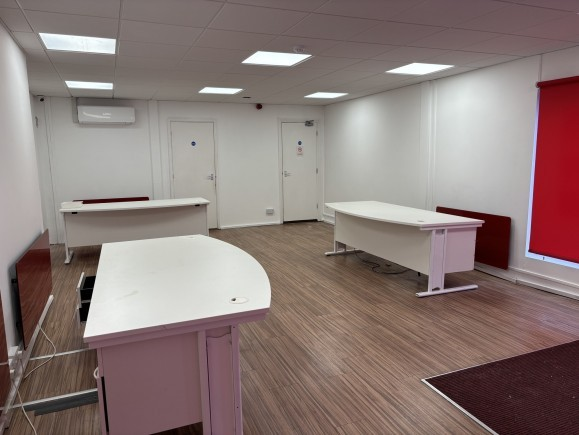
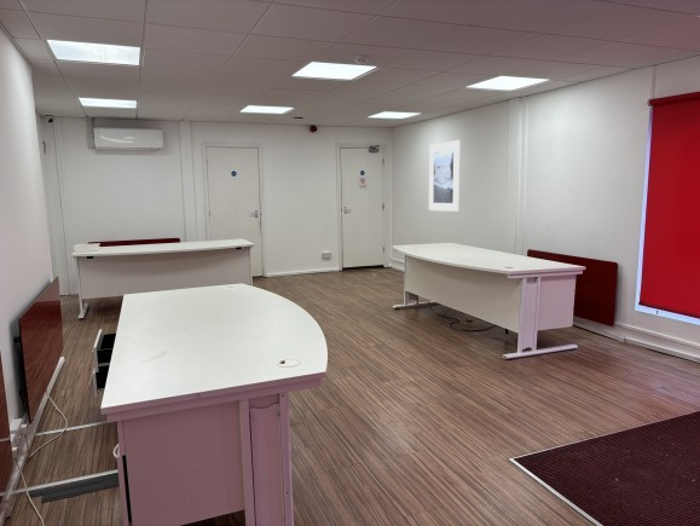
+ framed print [428,139,461,213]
